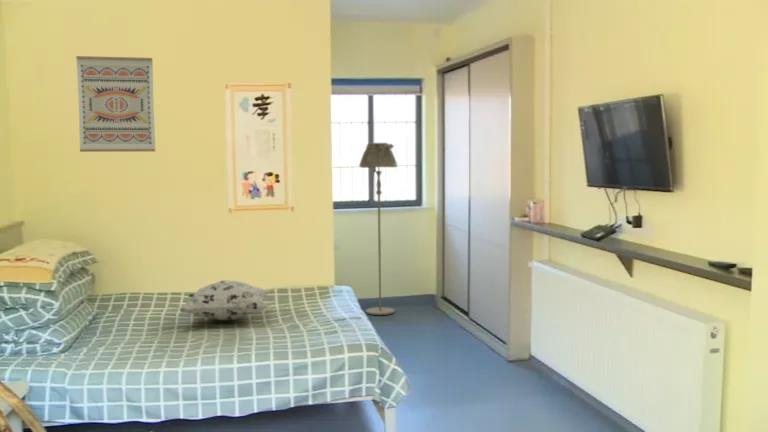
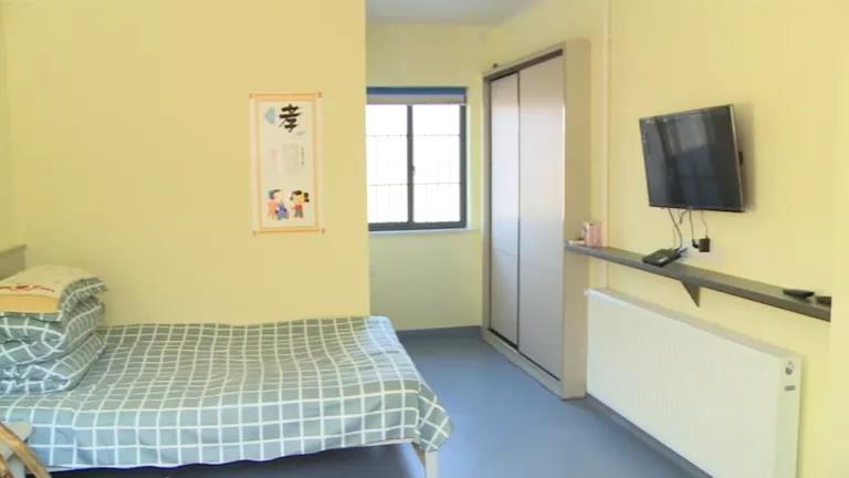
- floor lamp [358,142,398,316]
- wall art [75,55,156,153]
- decorative pillow [177,280,271,321]
